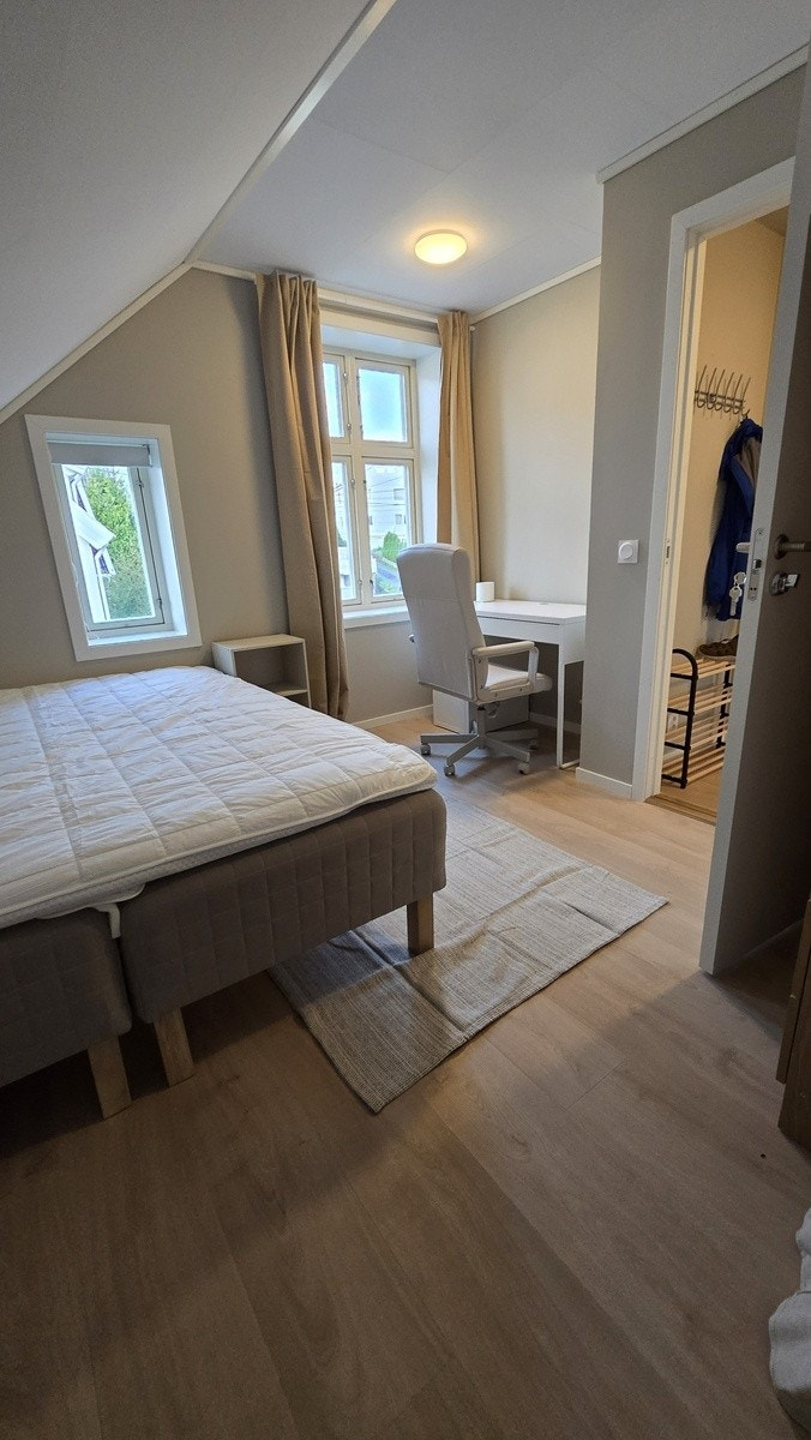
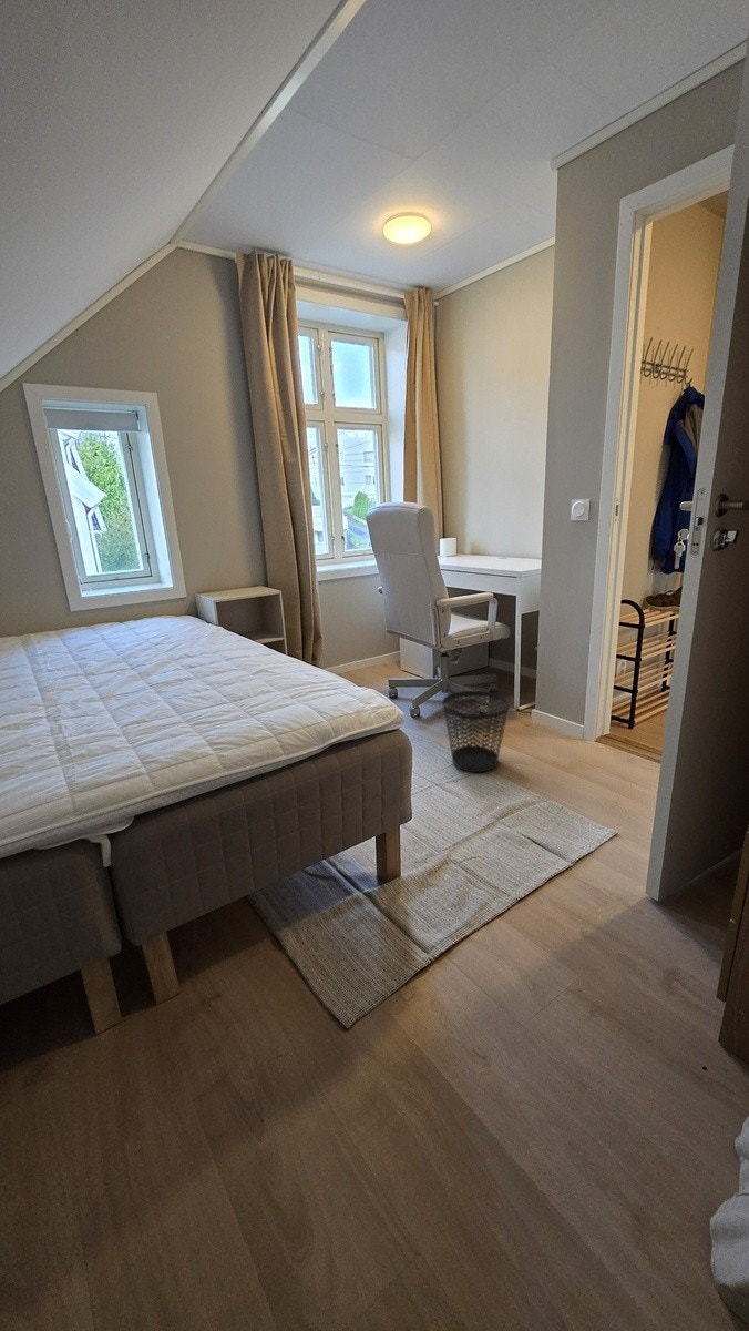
+ wastebasket [441,690,511,773]
